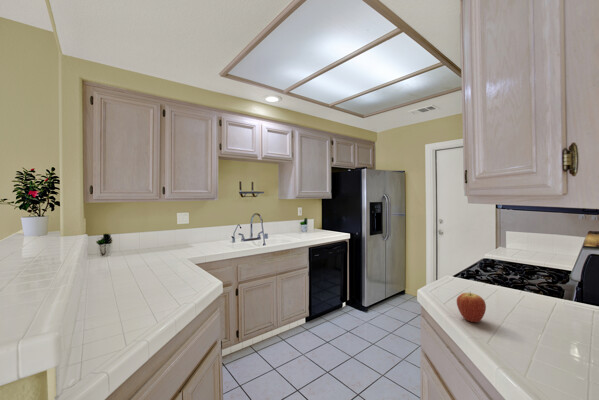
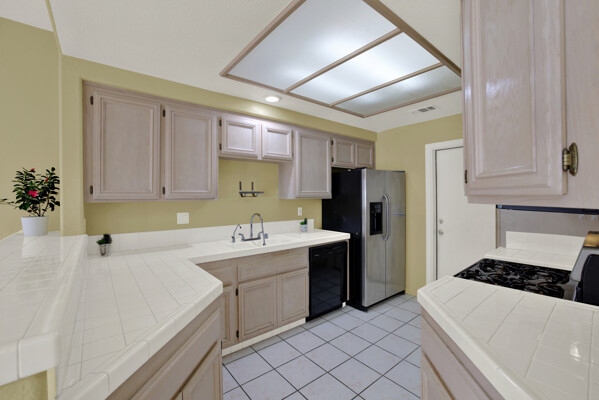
- fruit [456,292,487,323]
